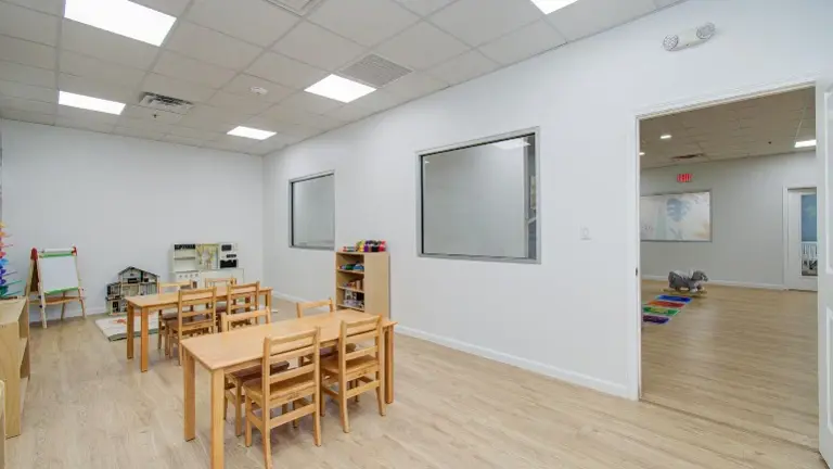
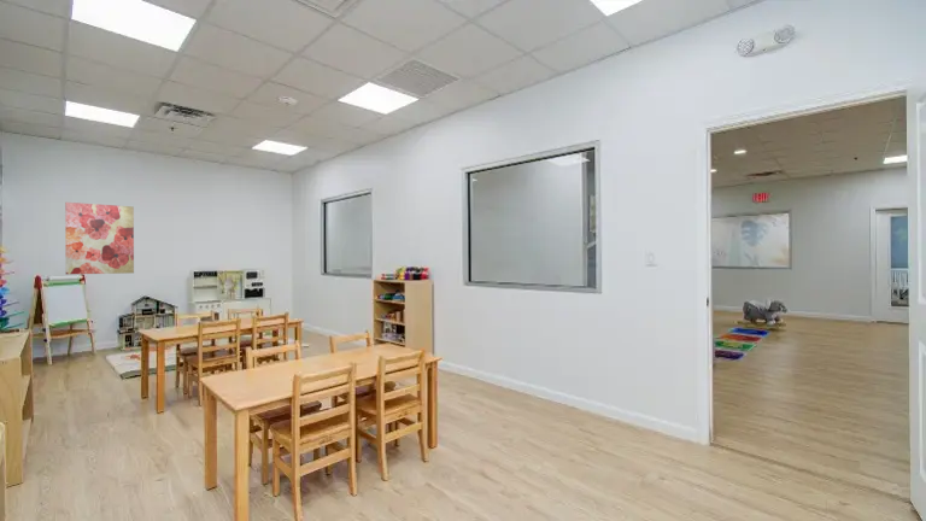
+ wall art [64,201,135,275]
